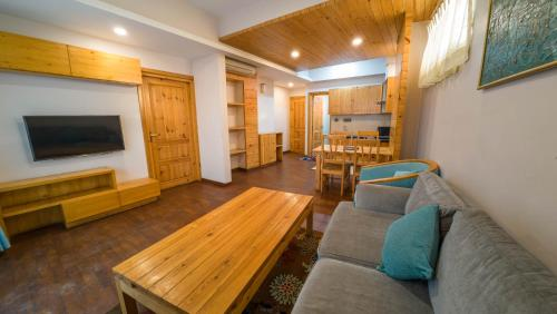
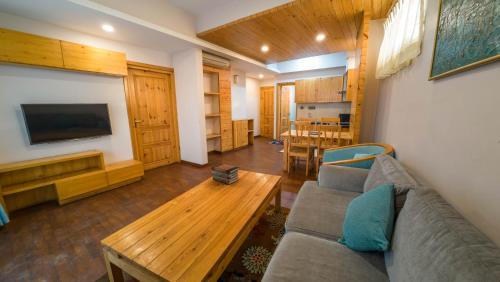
+ book stack [210,163,241,185]
